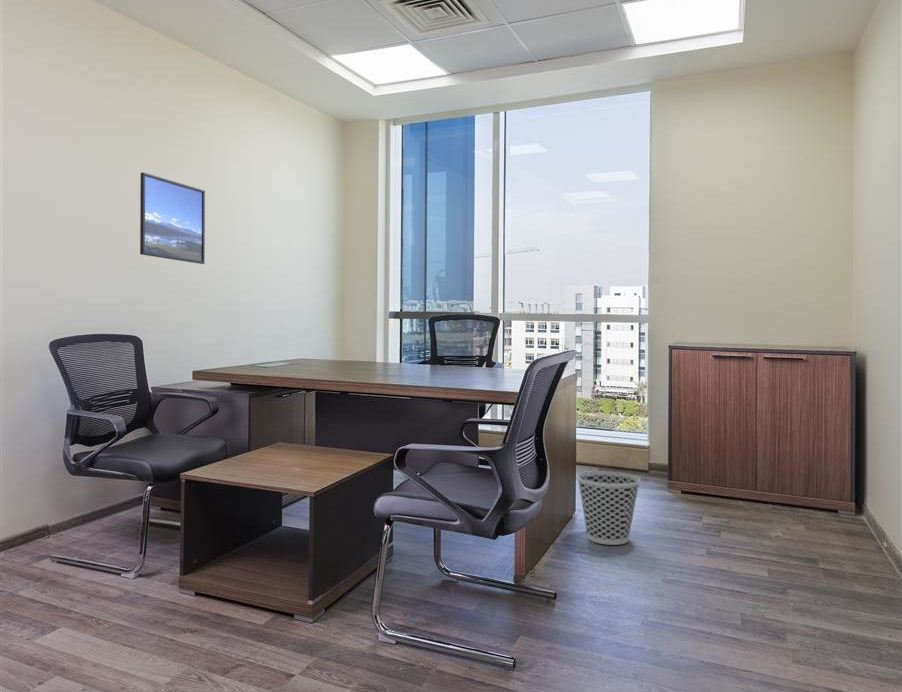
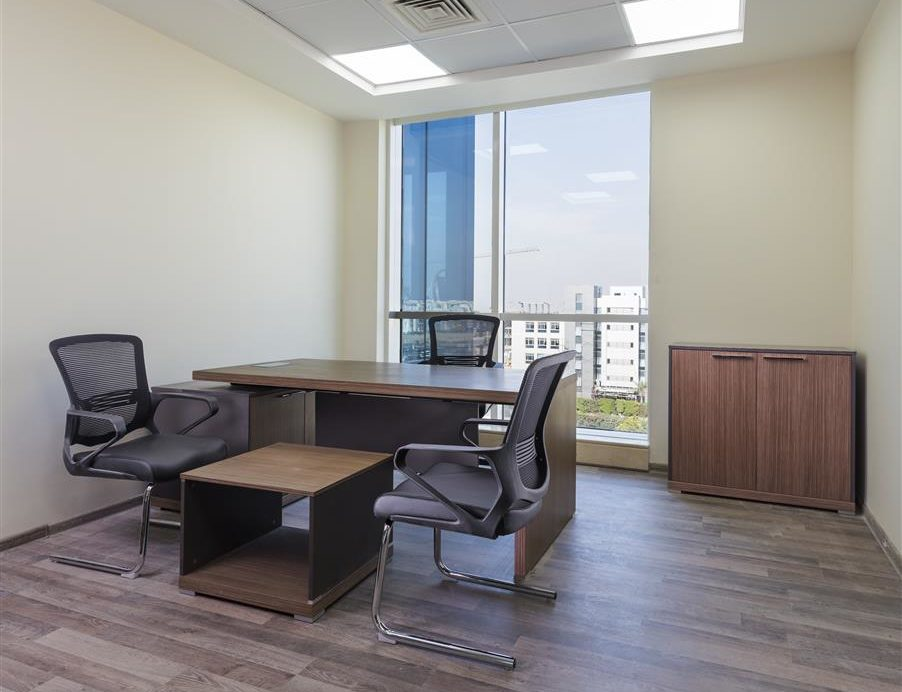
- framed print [139,172,206,265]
- wastebasket [576,470,642,546]
